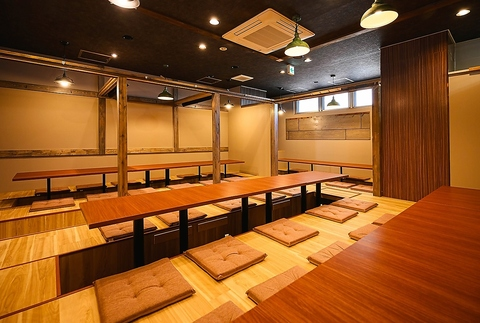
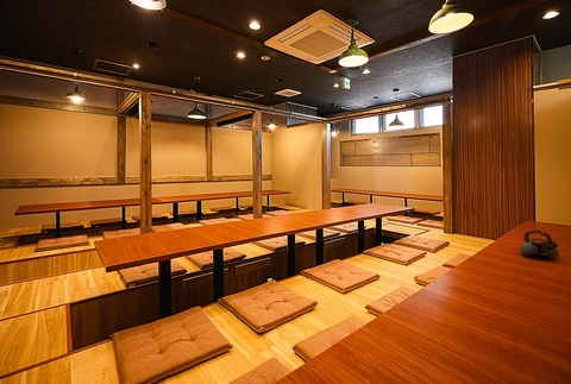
+ teapot [519,229,560,260]
